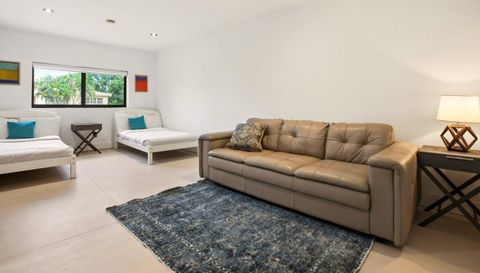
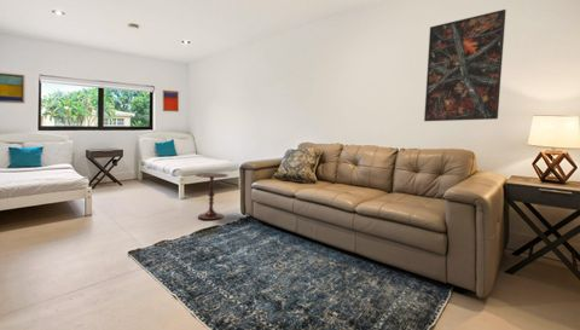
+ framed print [423,8,507,122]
+ side table [195,172,230,221]
